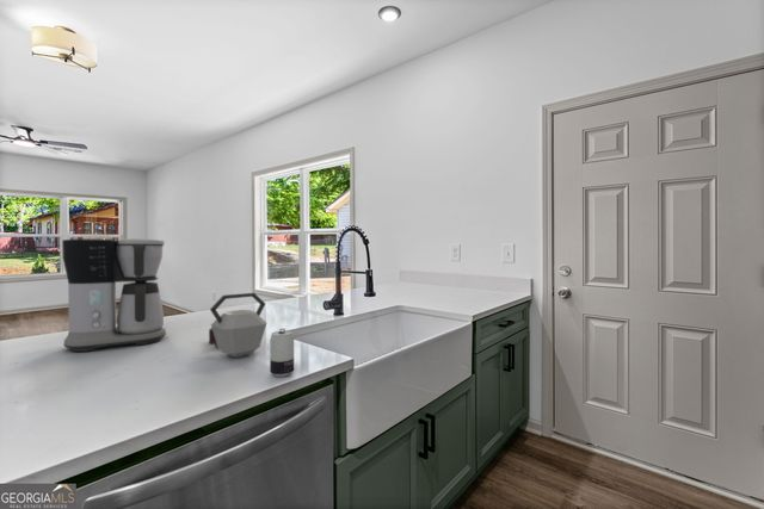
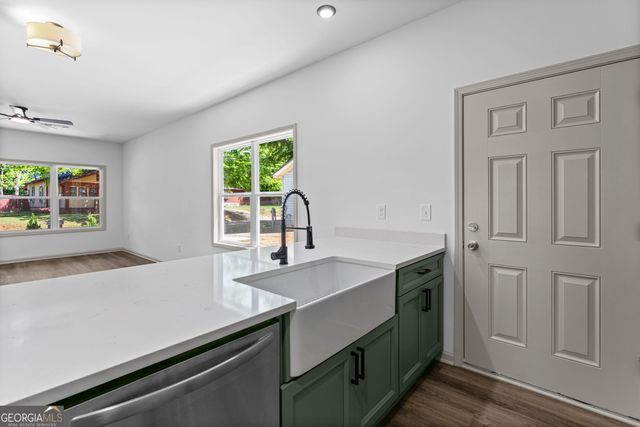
- coffee maker [61,237,167,353]
- kettle [208,292,267,358]
- beverage can [269,328,295,378]
